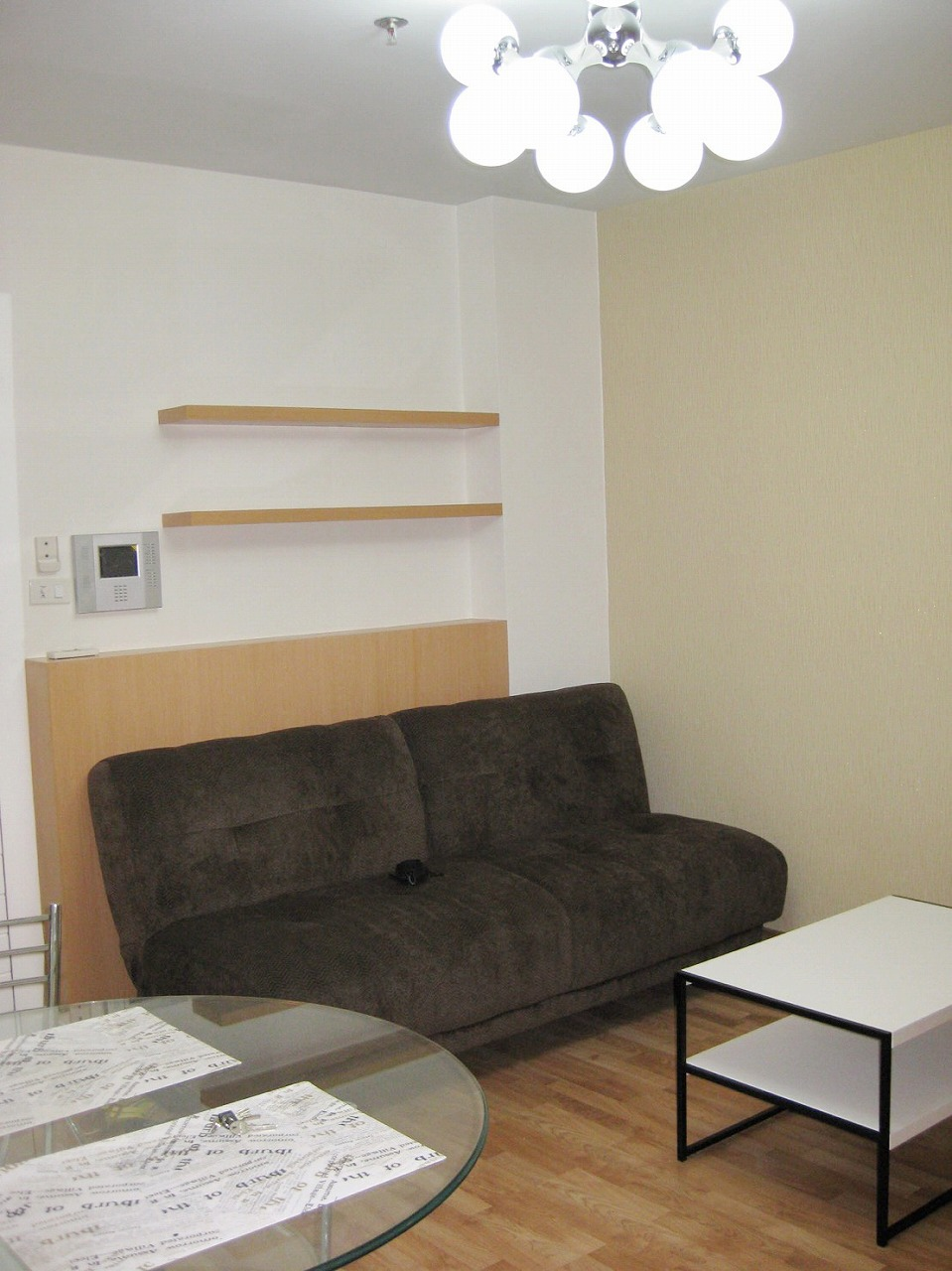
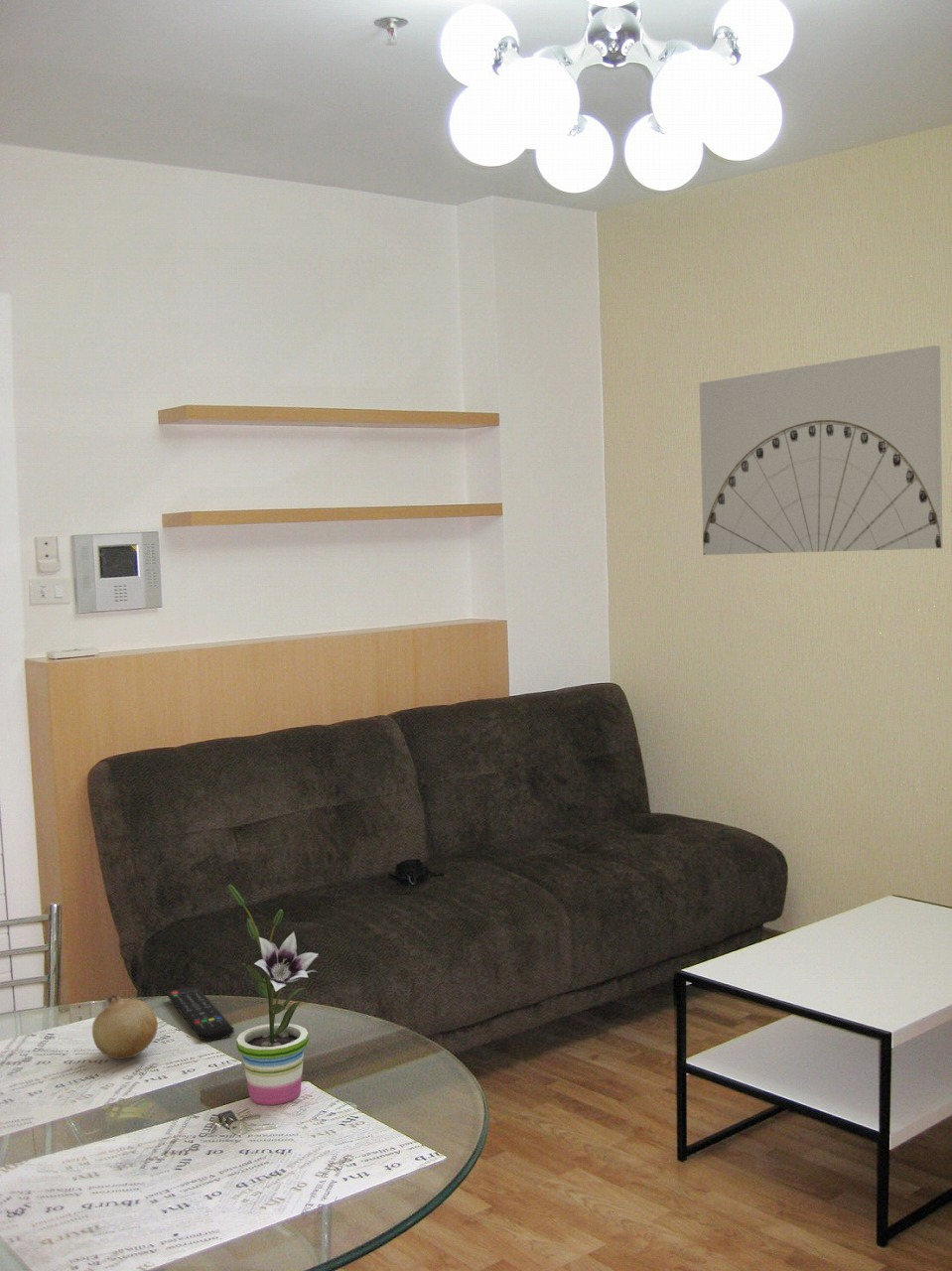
+ potted plant [227,884,319,1106]
+ fruit [91,993,159,1060]
+ remote control [166,986,235,1042]
+ wall art [699,345,943,556]
